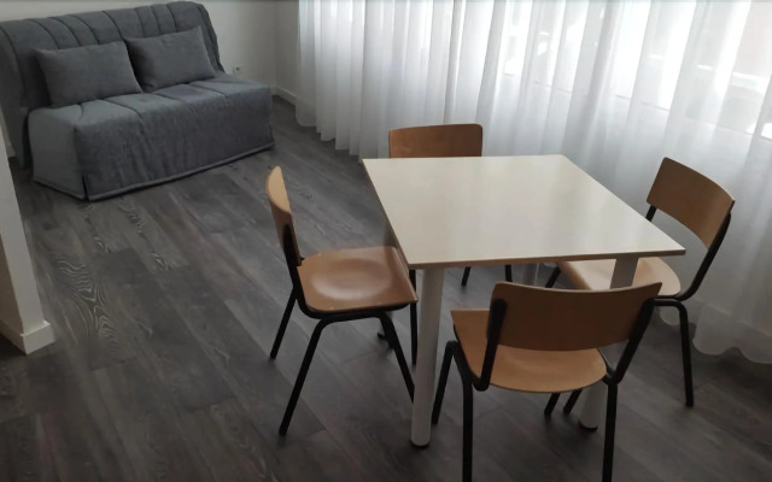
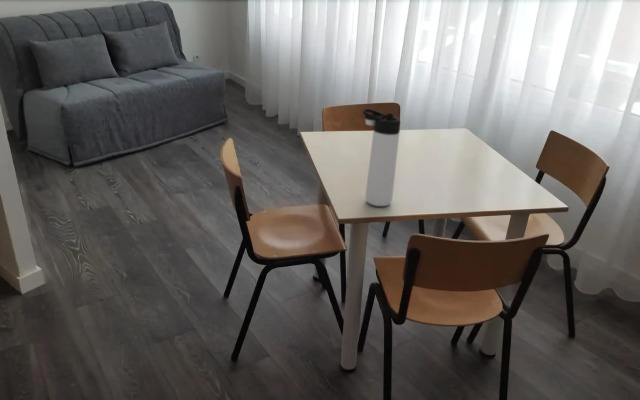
+ thermos bottle [362,108,401,207]
